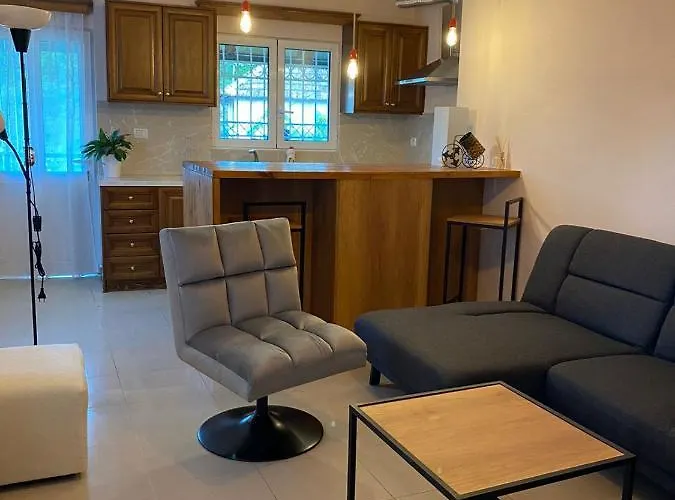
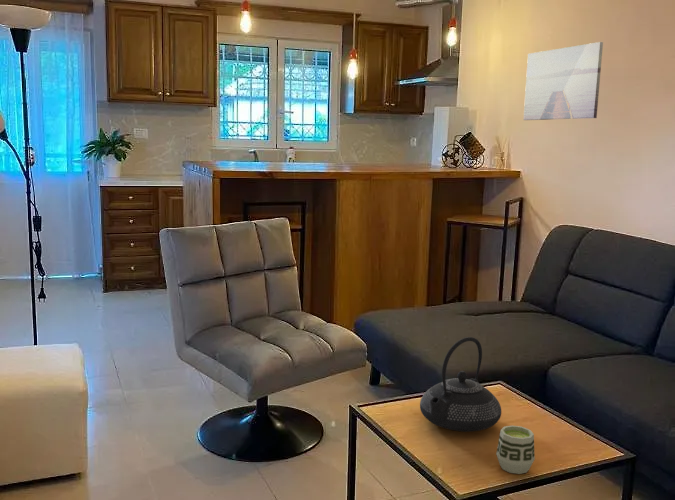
+ teapot [419,336,502,432]
+ cup [495,425,536,475]
+ wall art [523,41,604,121]
